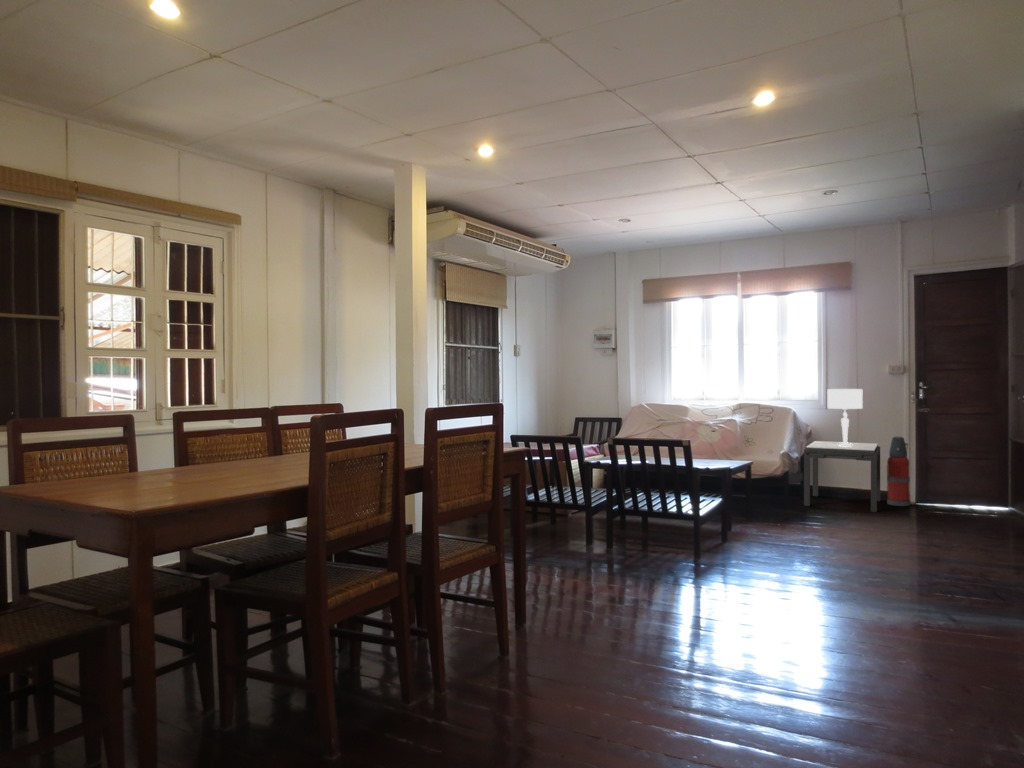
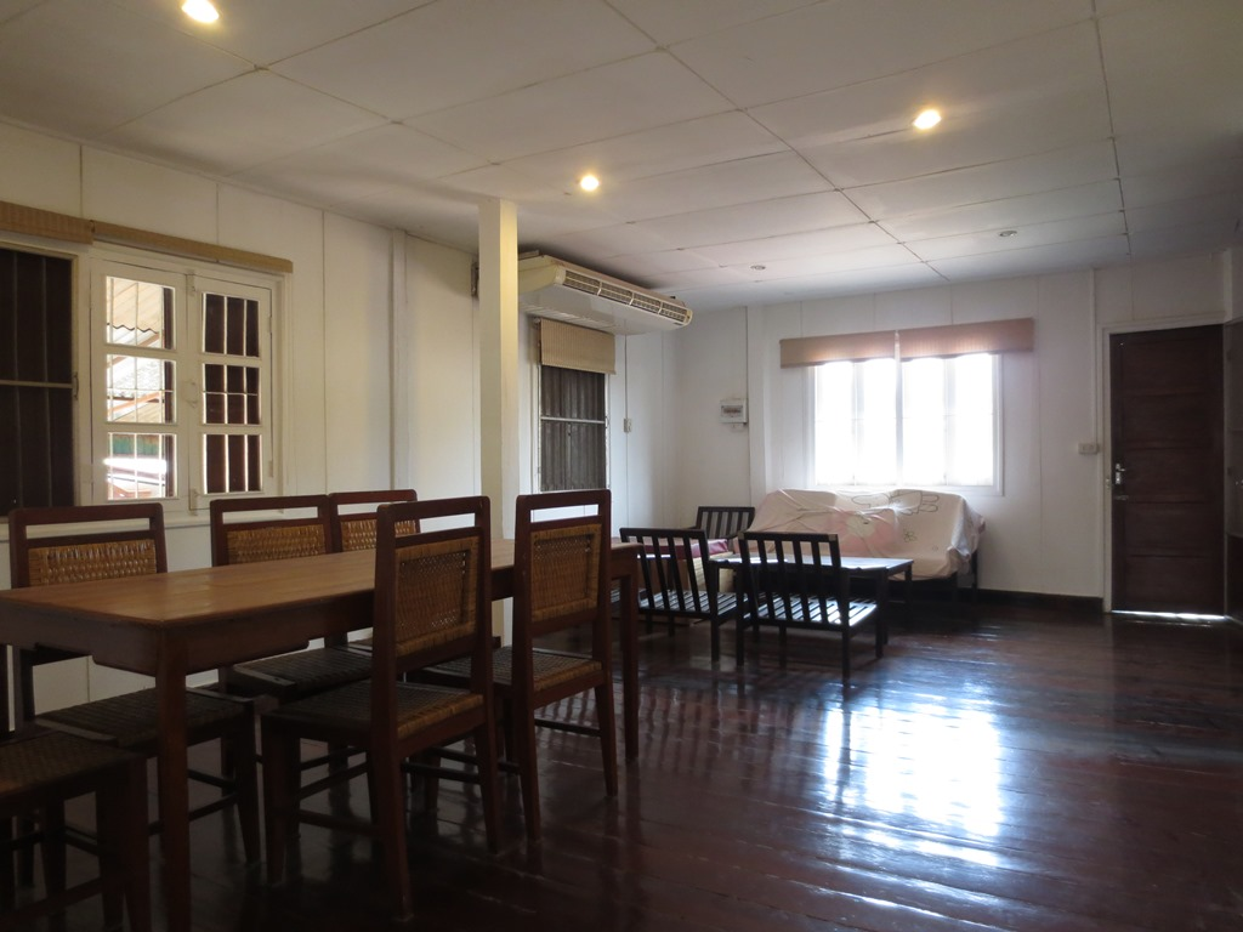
- fire extinguisher [886,435,911,507]
- side table [803,440,881,513]
- table lamp [826,388,864,446]
